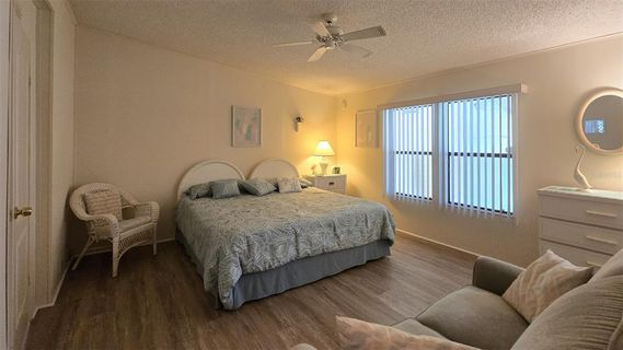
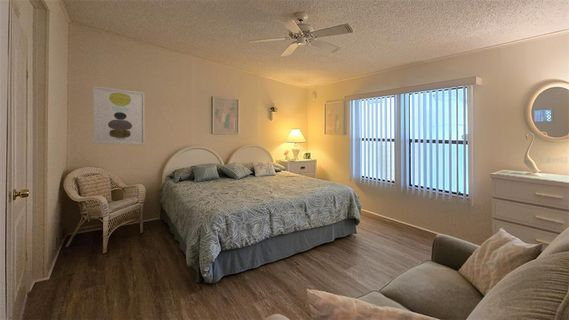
+ wall art [92,85,146,146]
